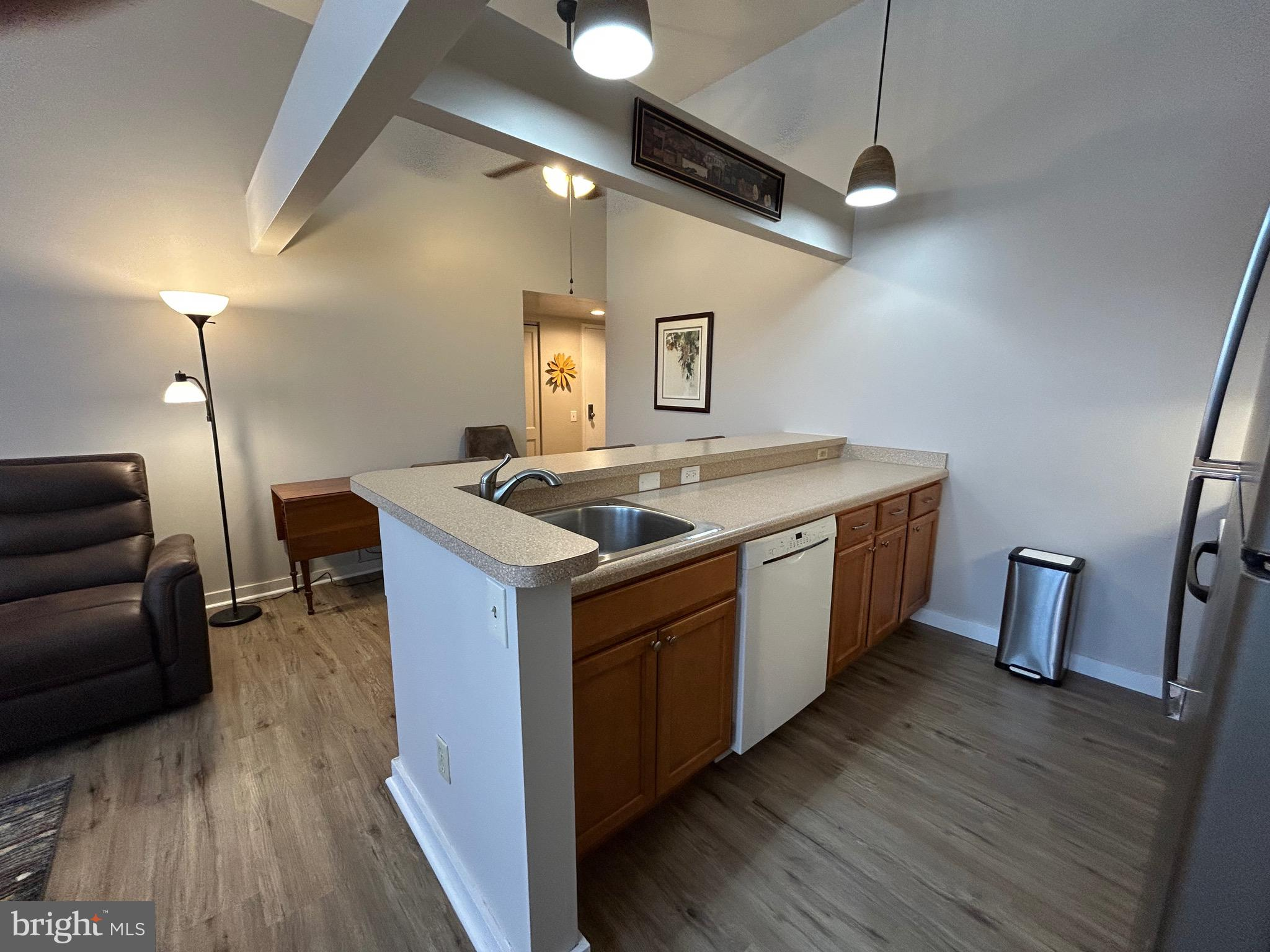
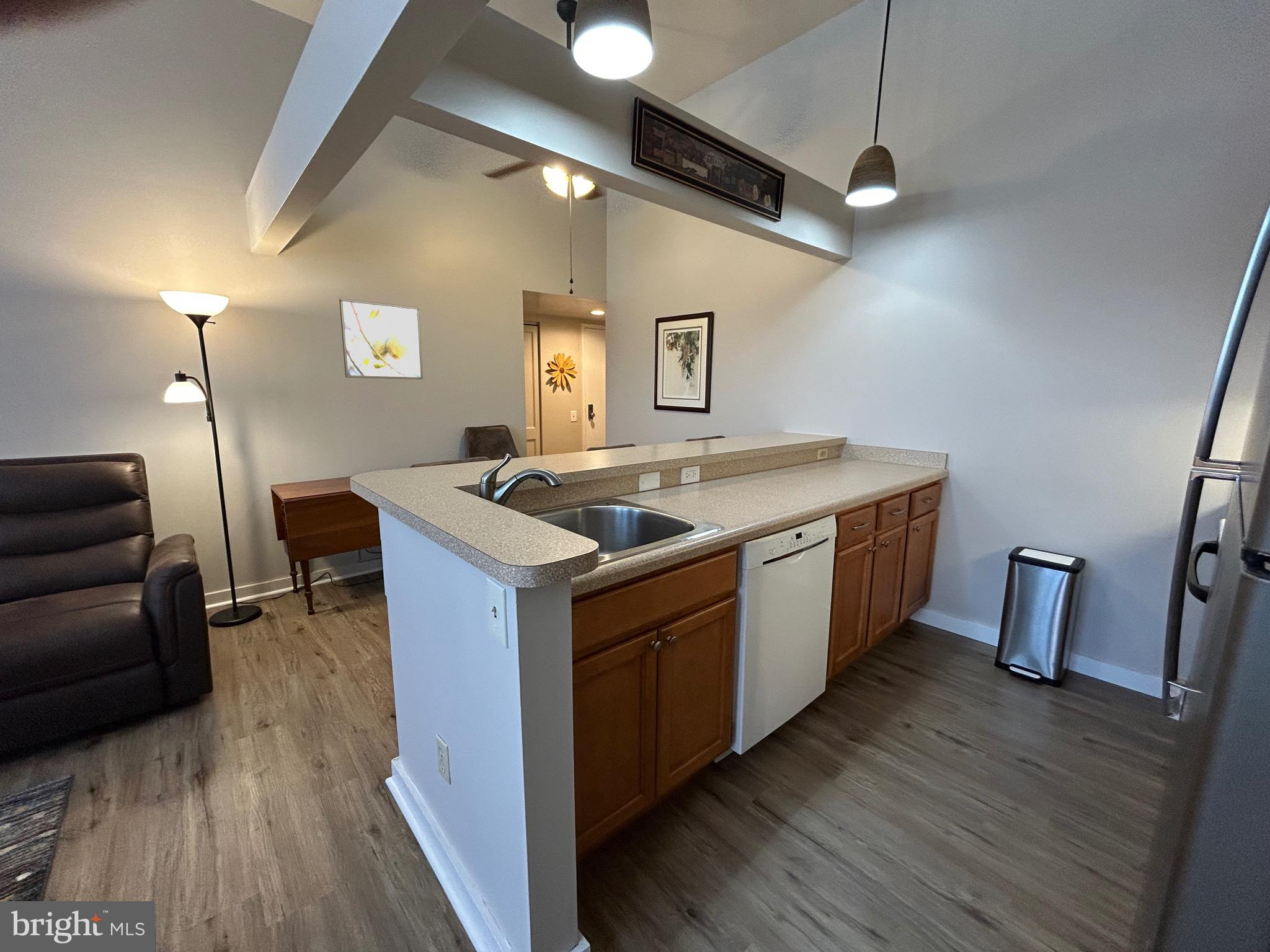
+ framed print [339,298,424,380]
